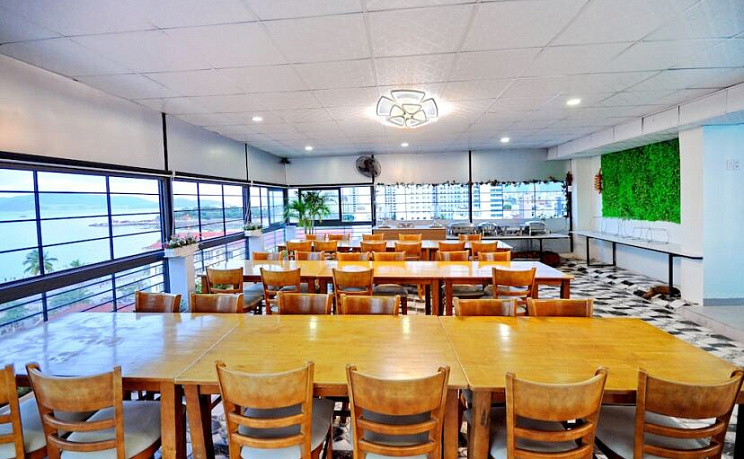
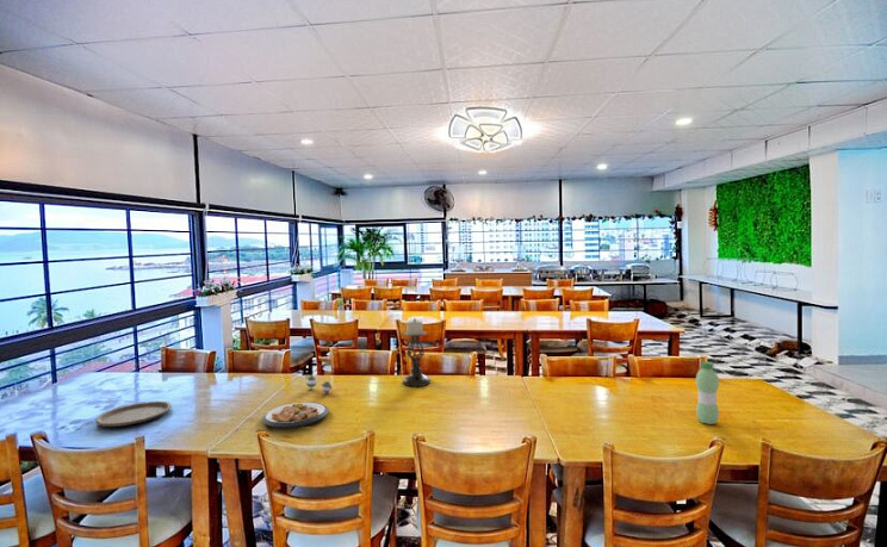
+ water bottle [695,361,720,425]
+ plate [261,400,330,430]
+ candle holder [402,317,432,387]
+ teapot [304,373,333,394]
+ plate [94,400,173,428]
